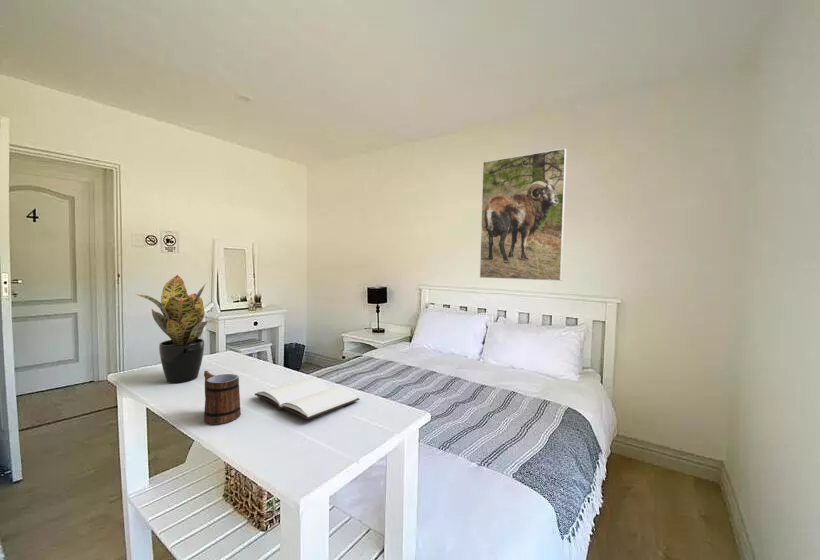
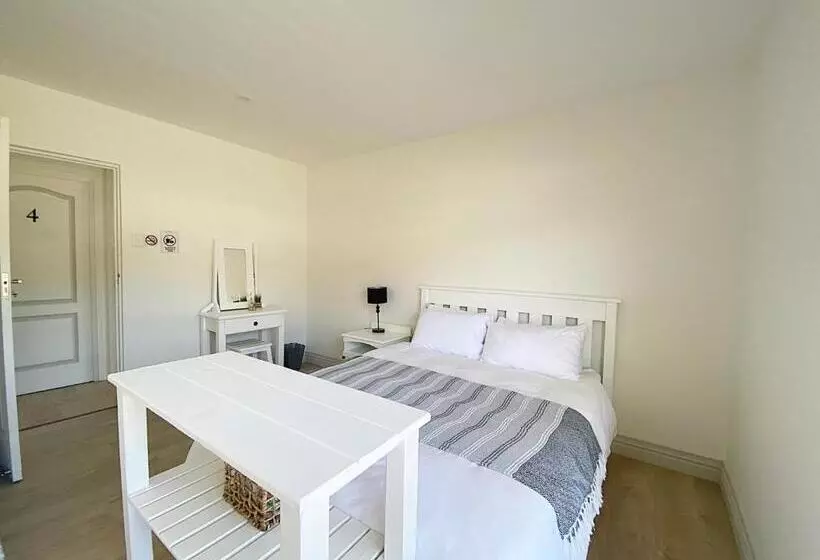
- mug [203,370,242,425]
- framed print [479,147,567,282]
- book [254,377,361,420]
- potted plant [135,274,217,384]
